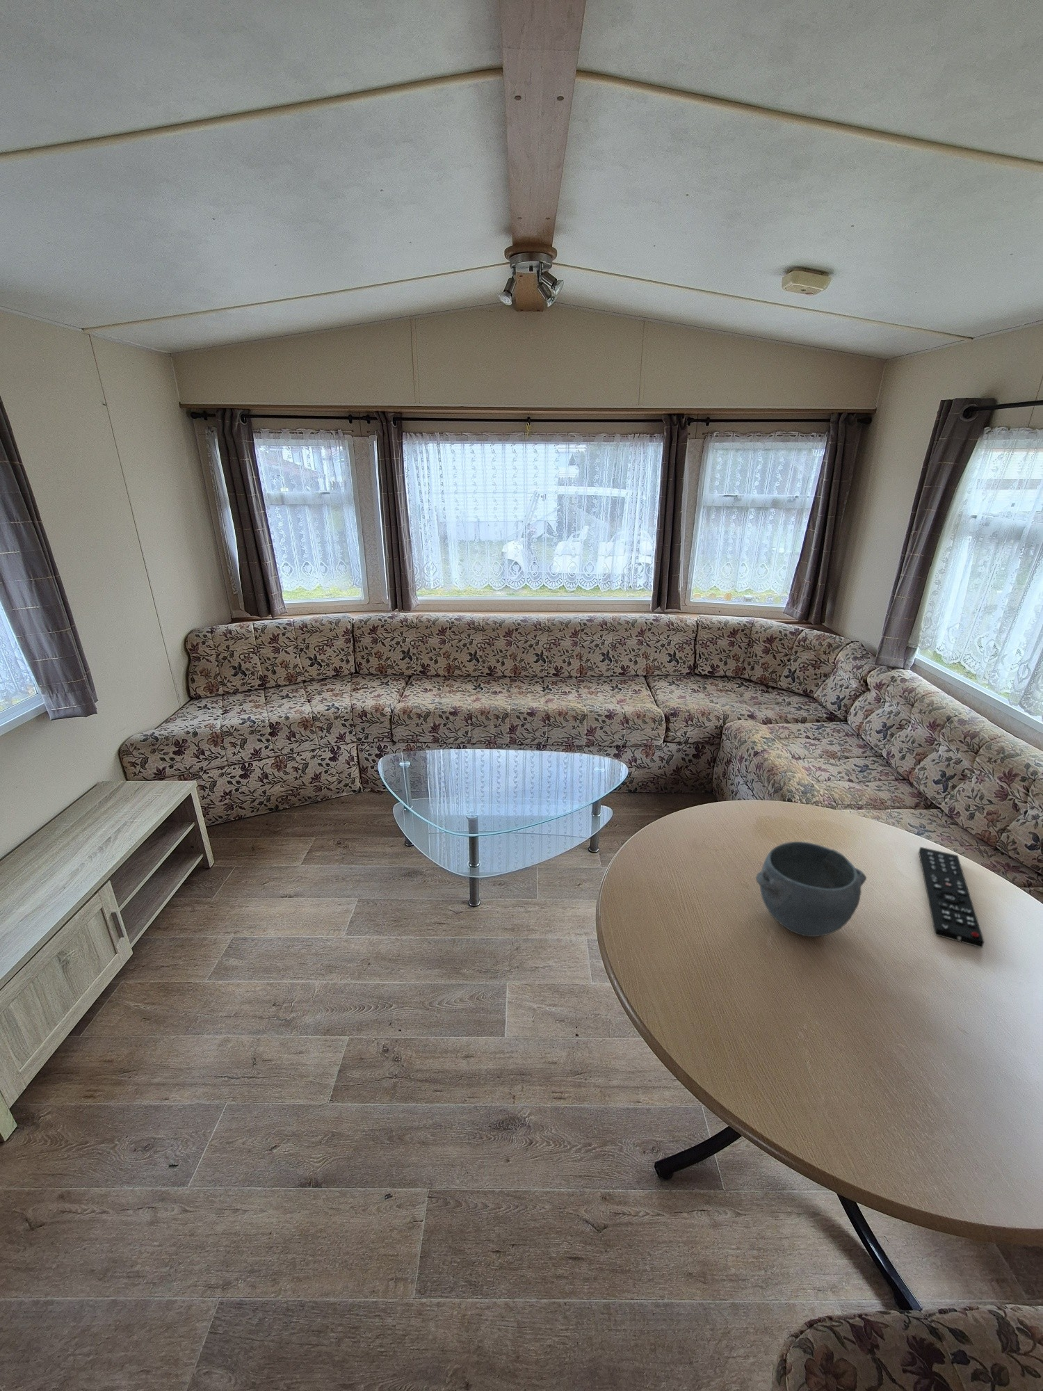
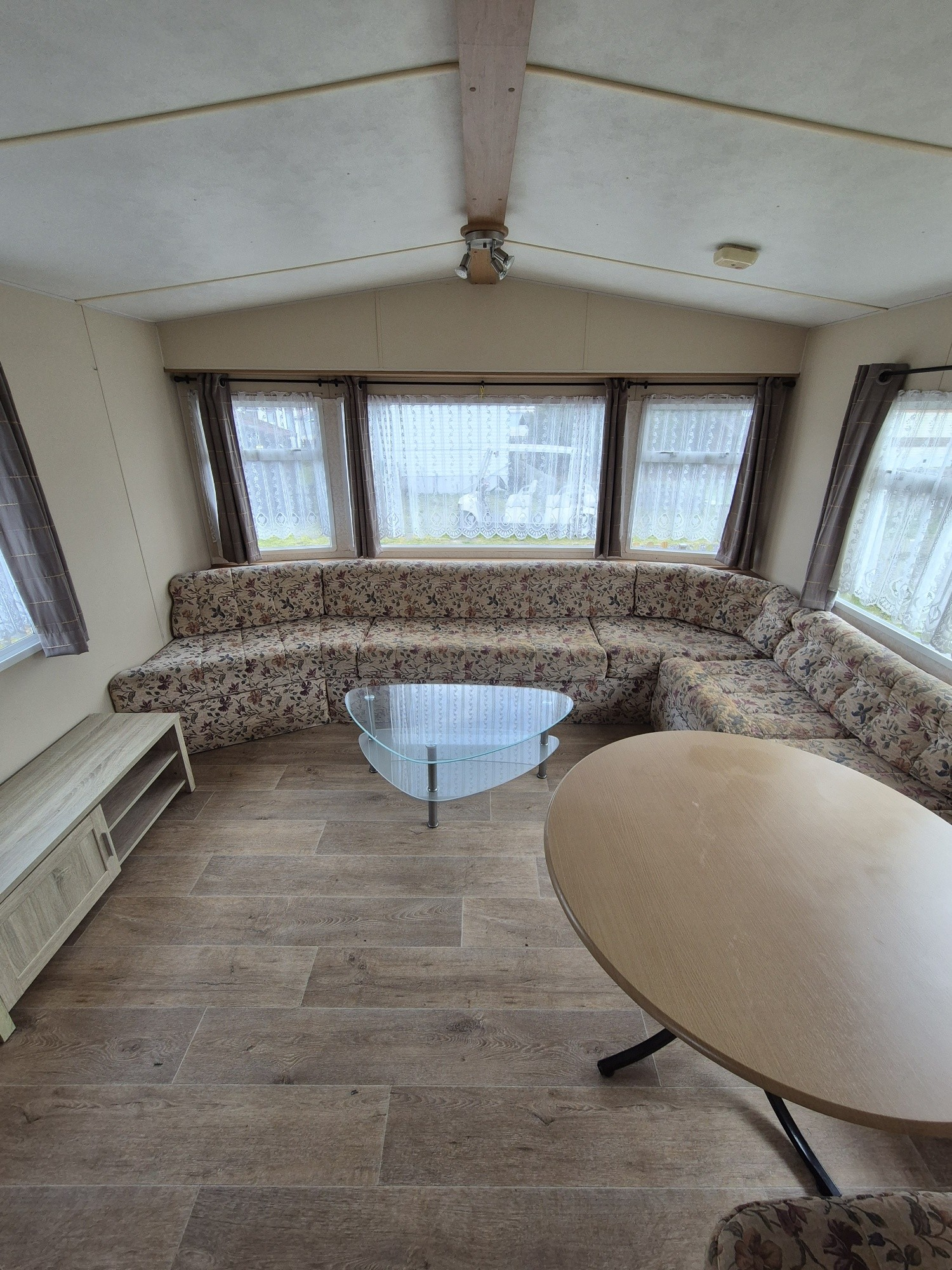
- bowl [755,841,867,938]
- remote control [918,847,985,949]
